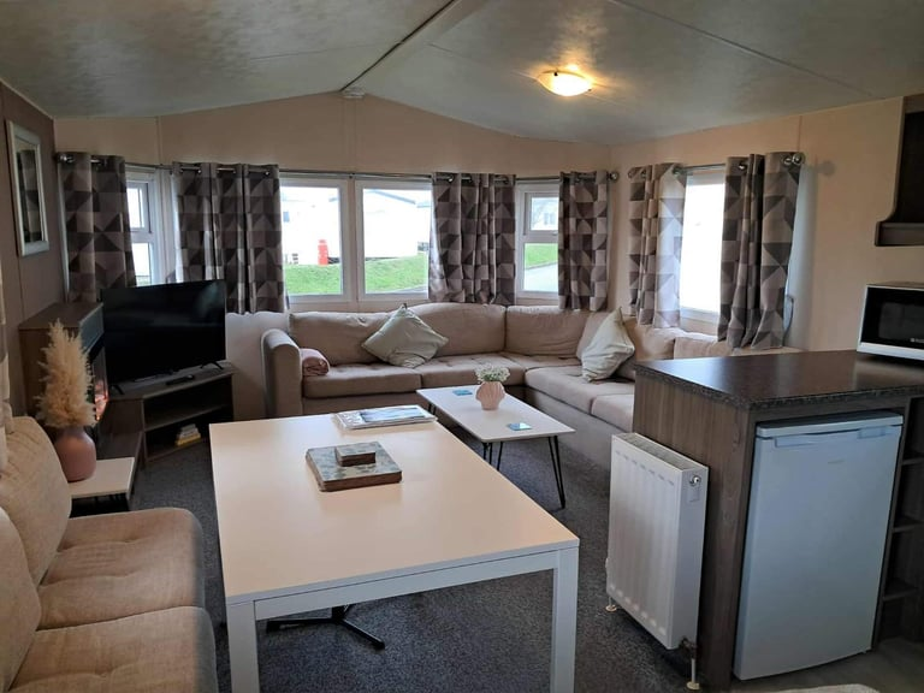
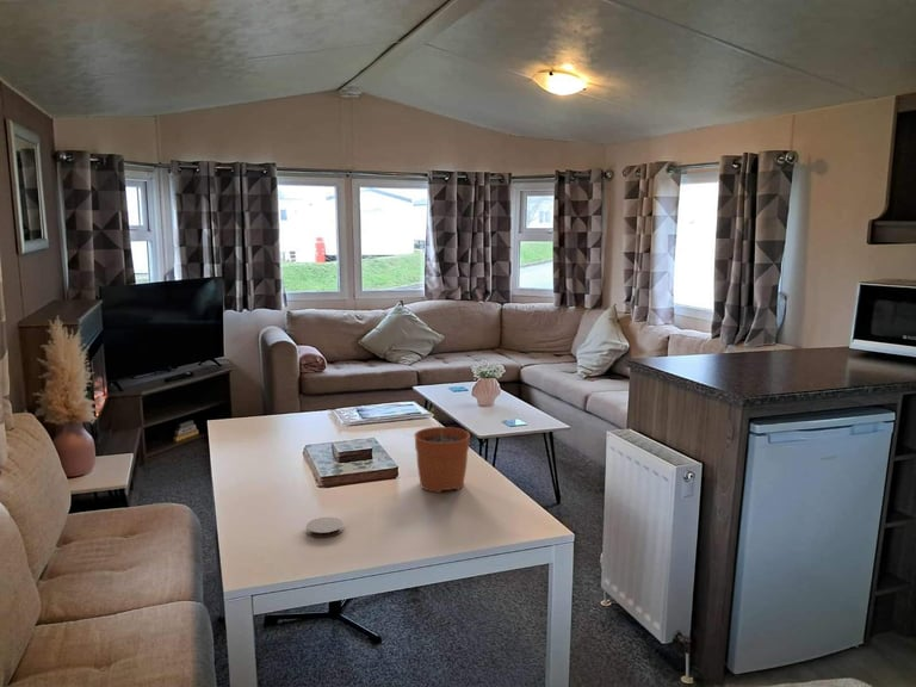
+ plant pot [413,407,471,494]
+ coaster [305,516,345,539]
